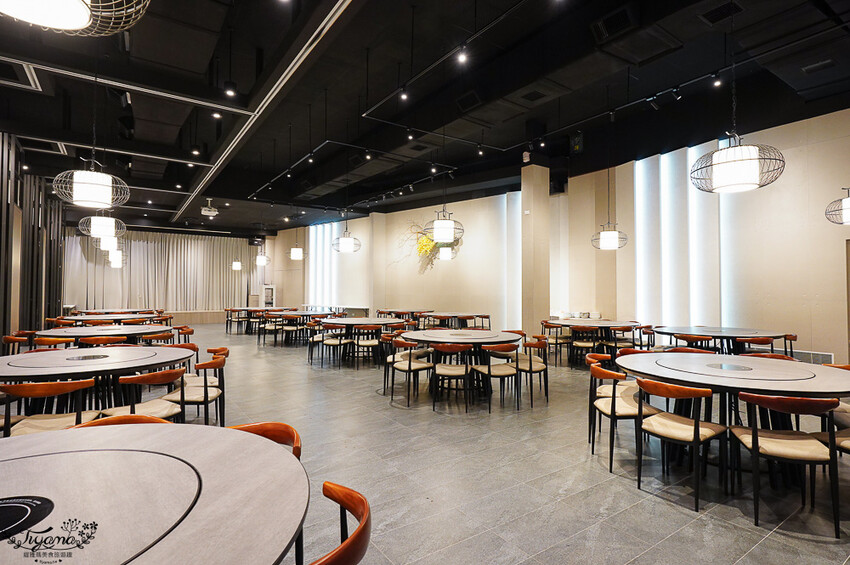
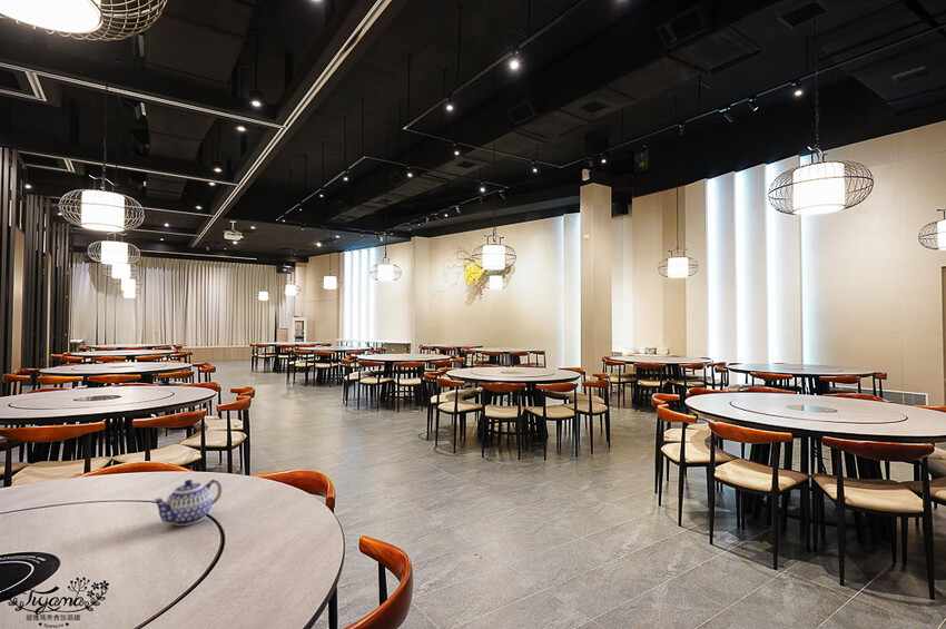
+ teapot [151,479,223,527]
